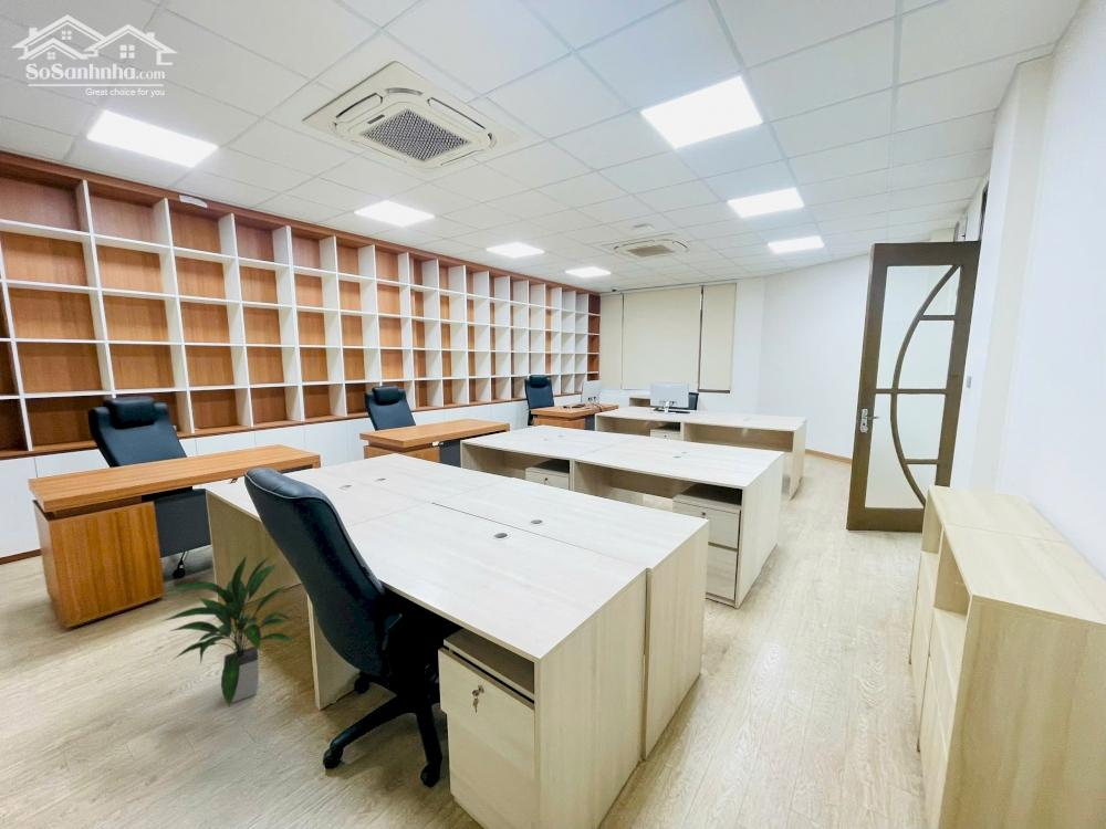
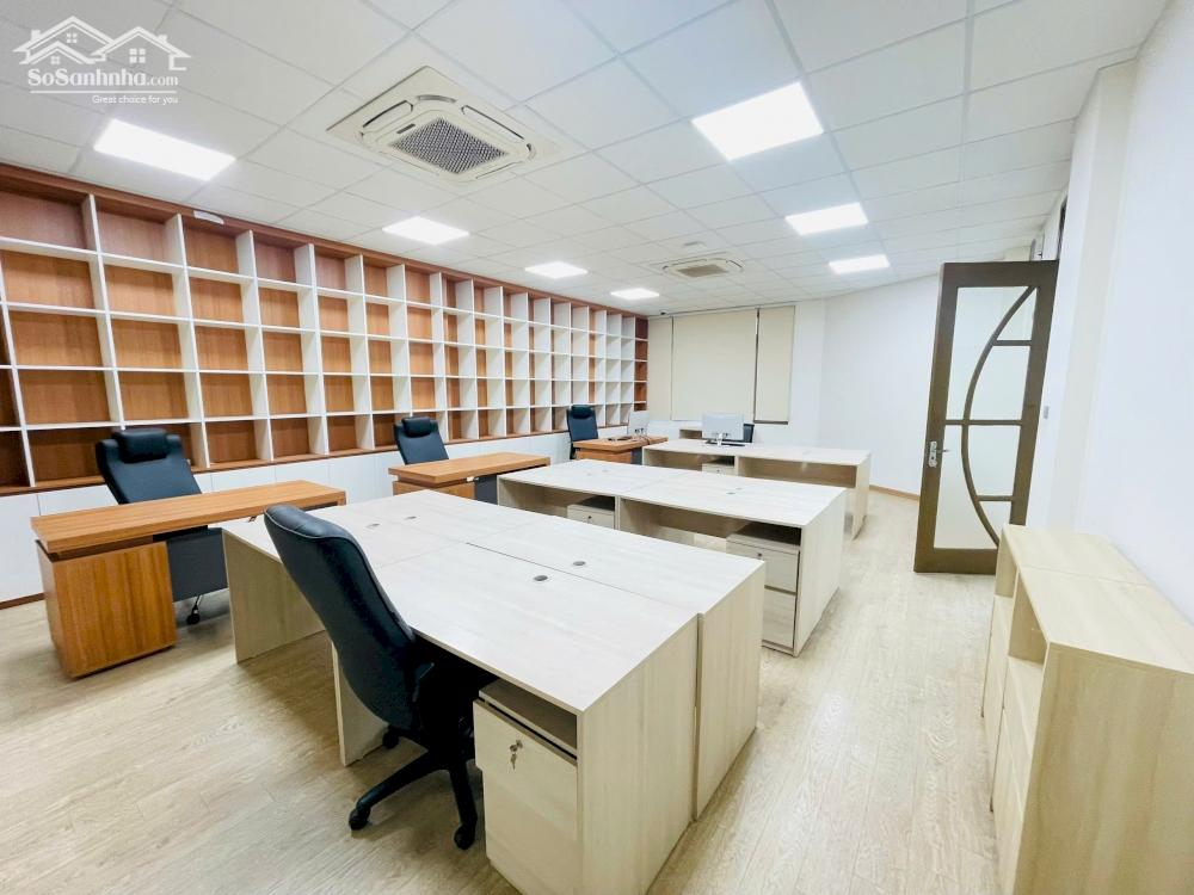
- indoor plant [160,552,295,709]
